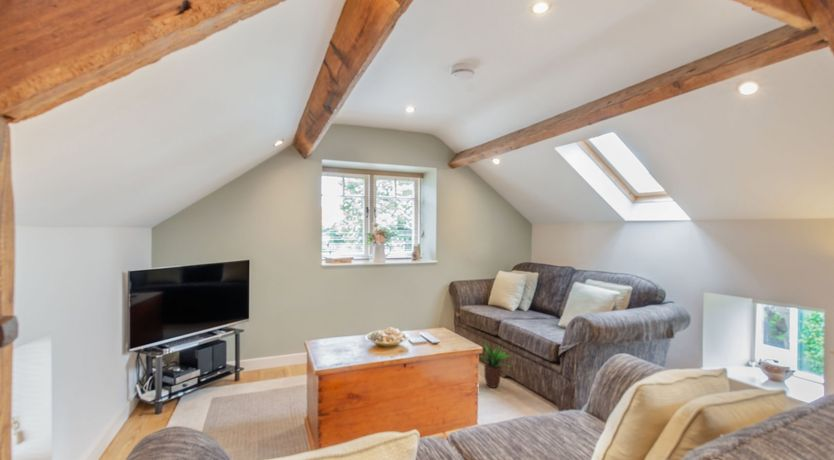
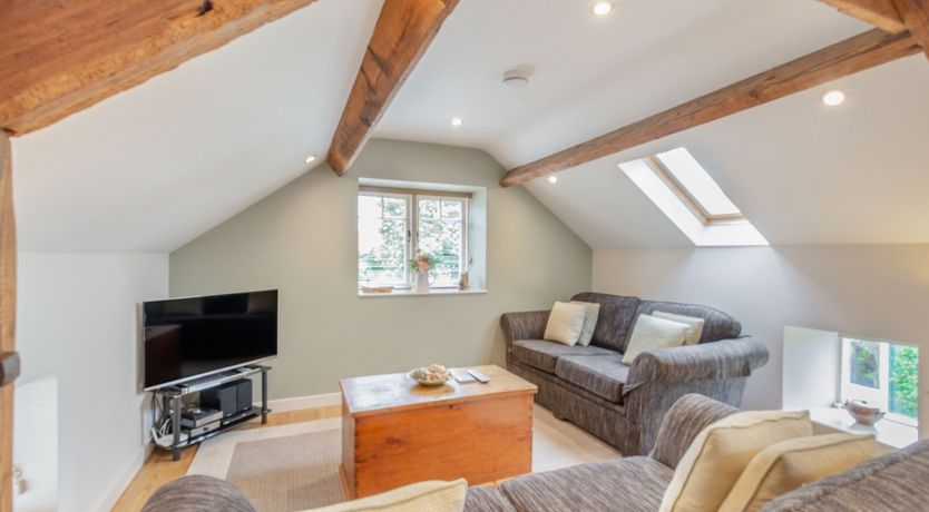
- potted plant [478,341,515,389]
